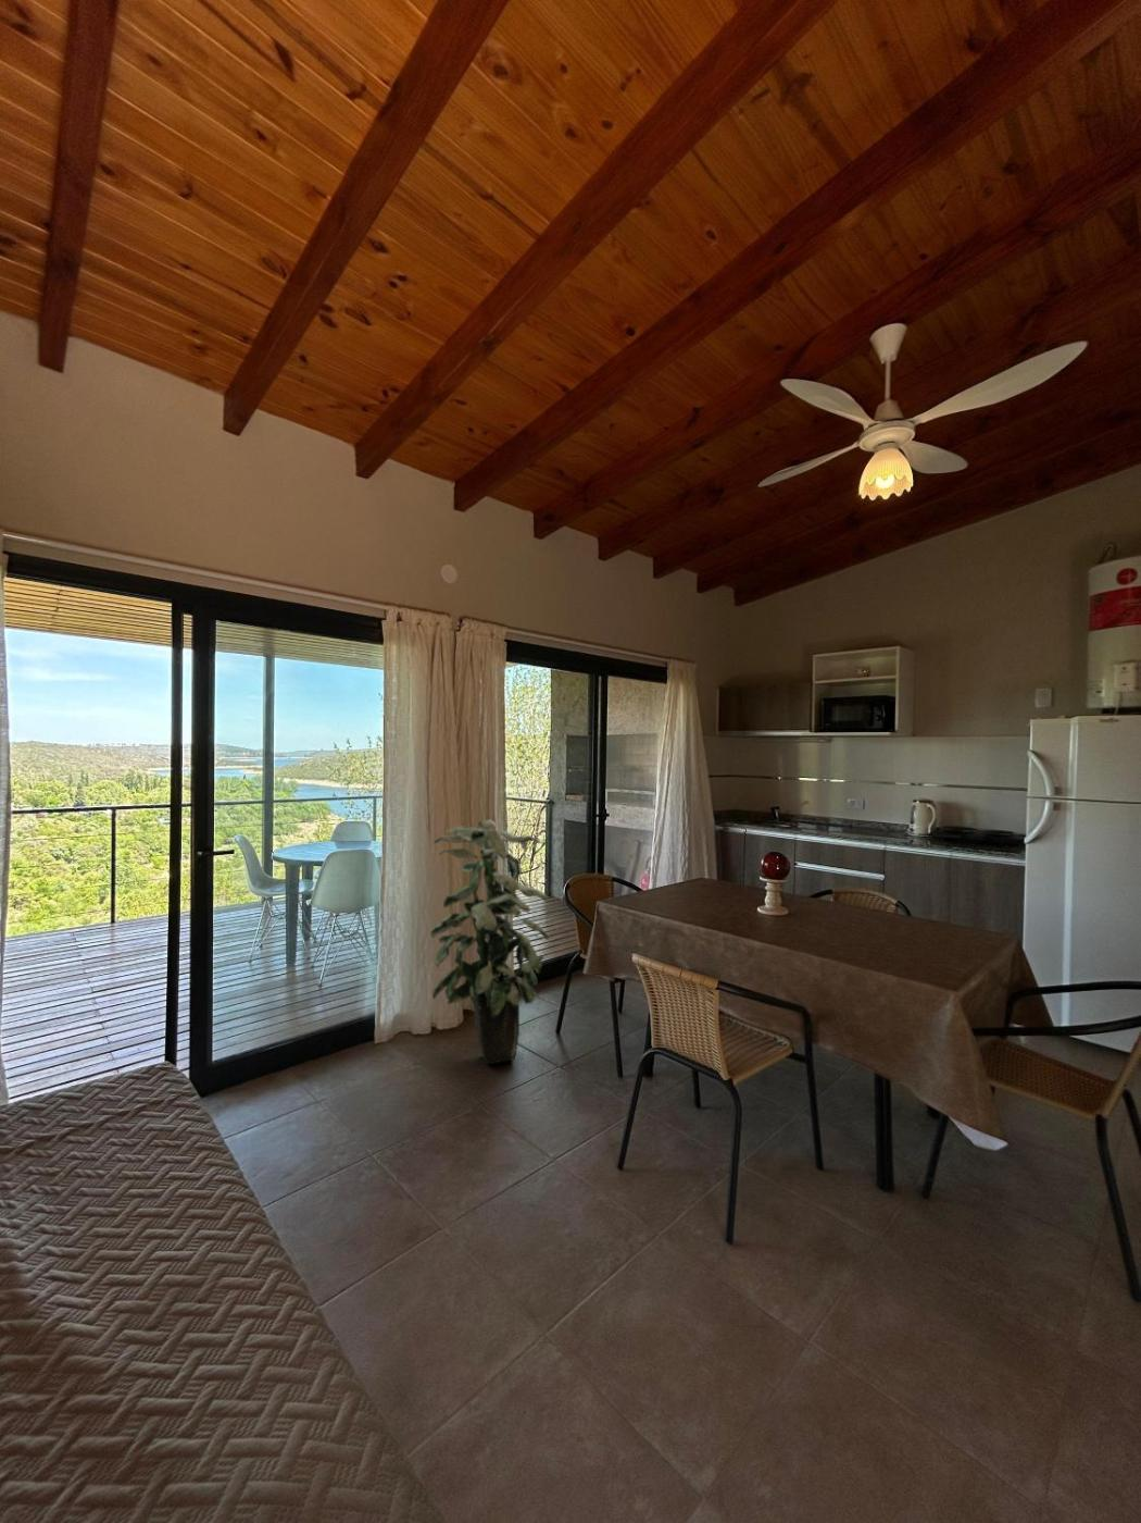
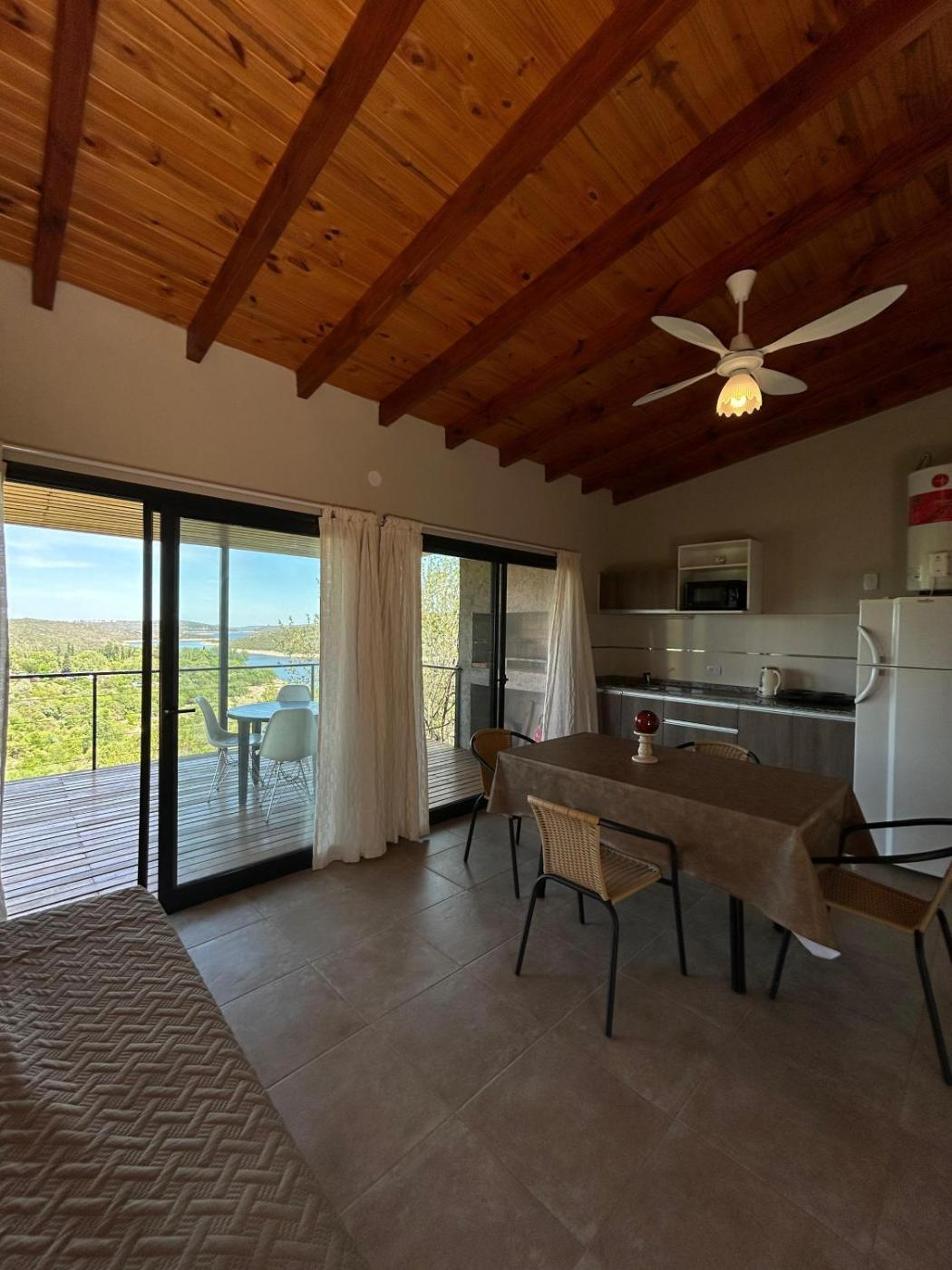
- indoor plant [429,819,551,1065]
